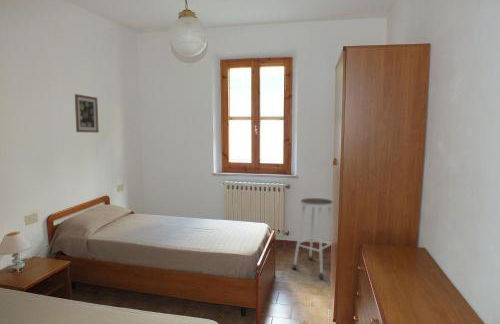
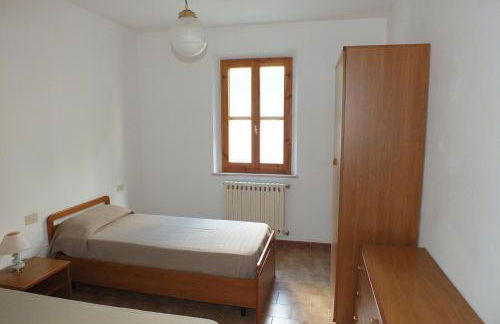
- stool [291,197,333,279]
- wall art [74,93,100,134]
